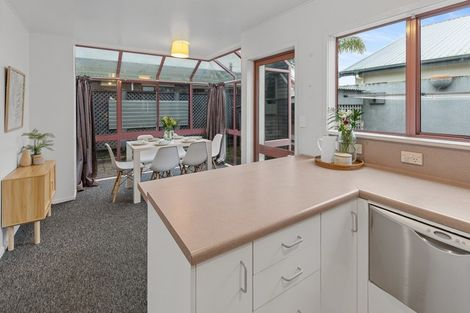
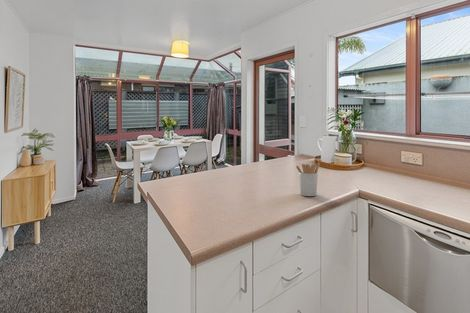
+ utensil holder [295,161,321,197]
